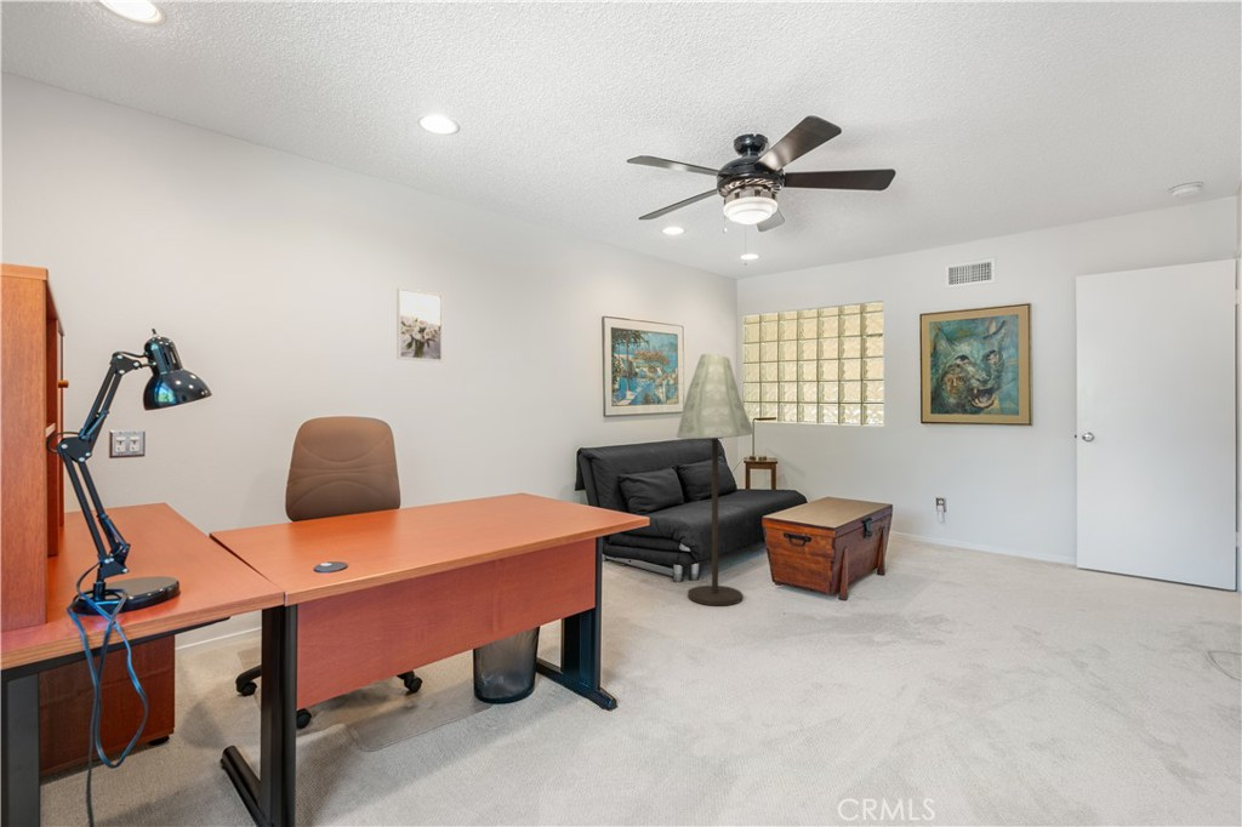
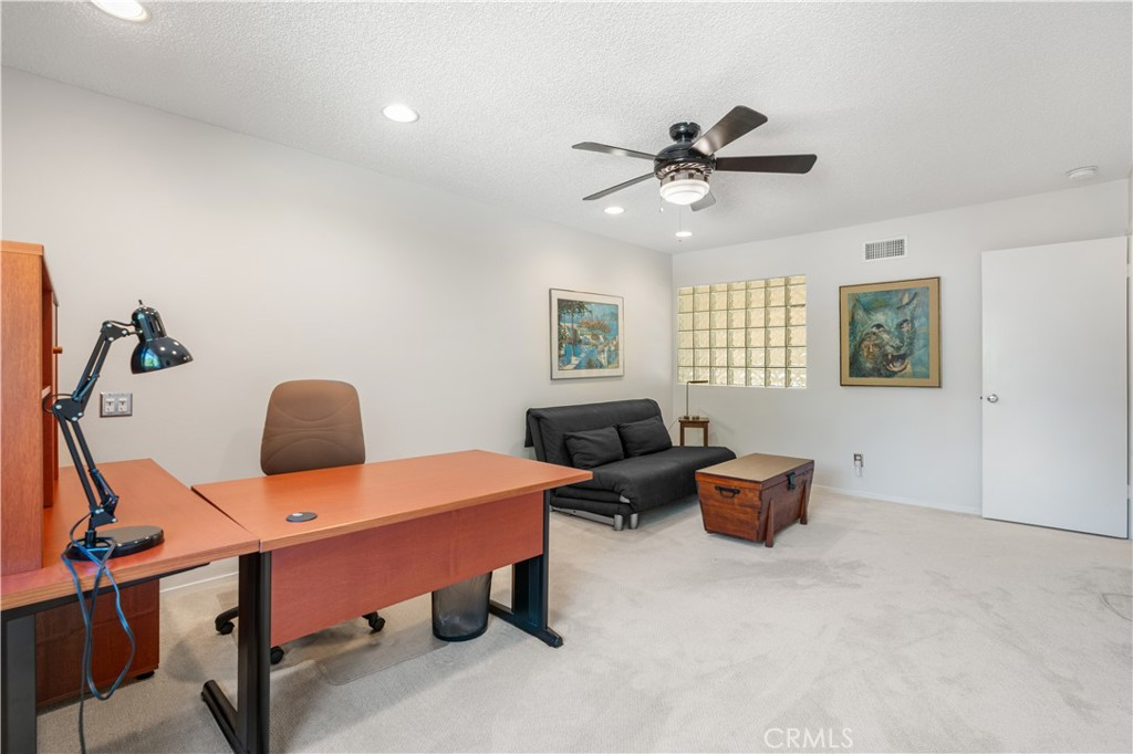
- floor lamp [676,353,756,606]
- wall art [395,286,444,364]
